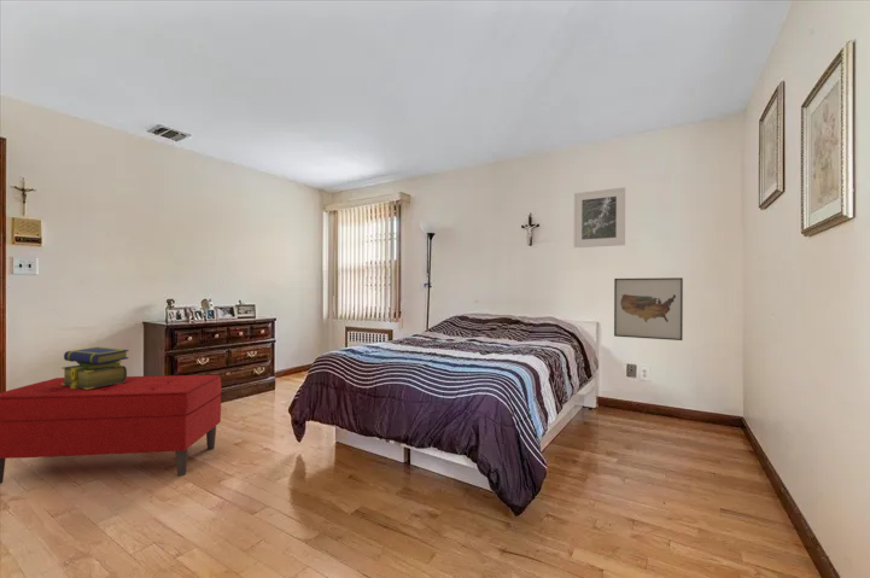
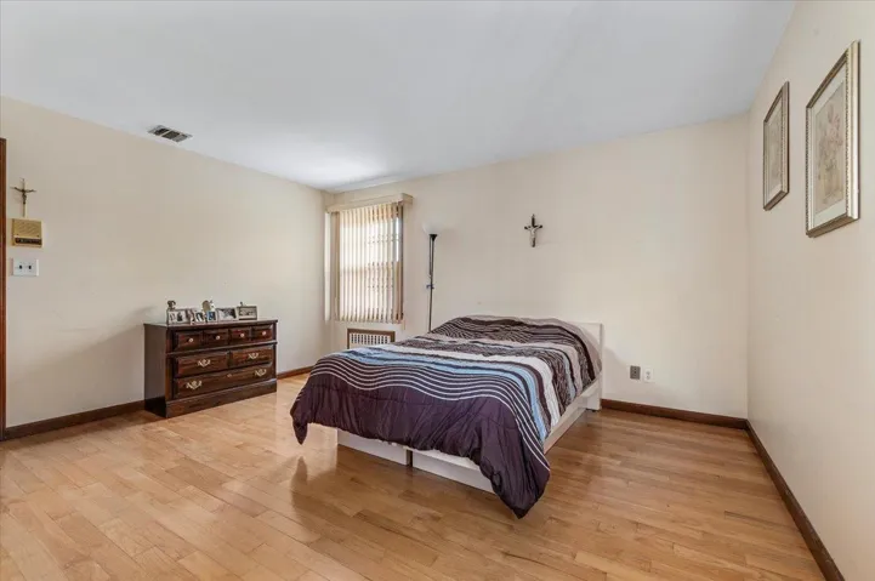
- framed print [573,186,626,249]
- bench [0,374,222,485]
- stack of books [60,345,130,390]
- wall art [613,276,684,341]
